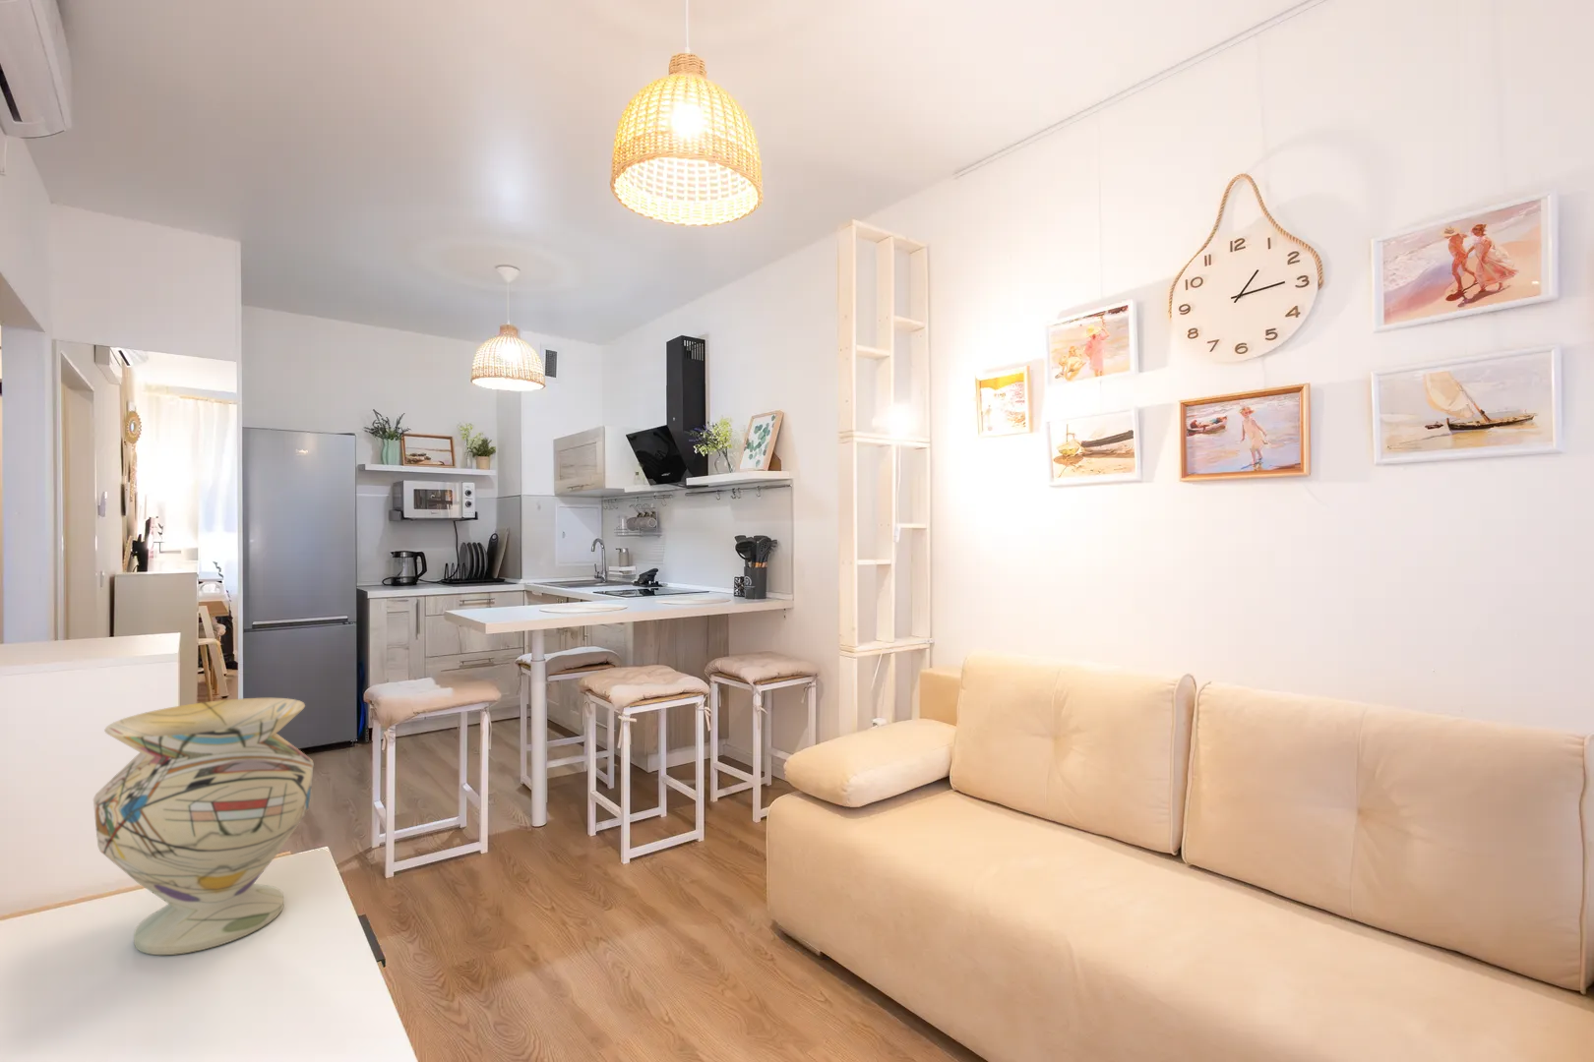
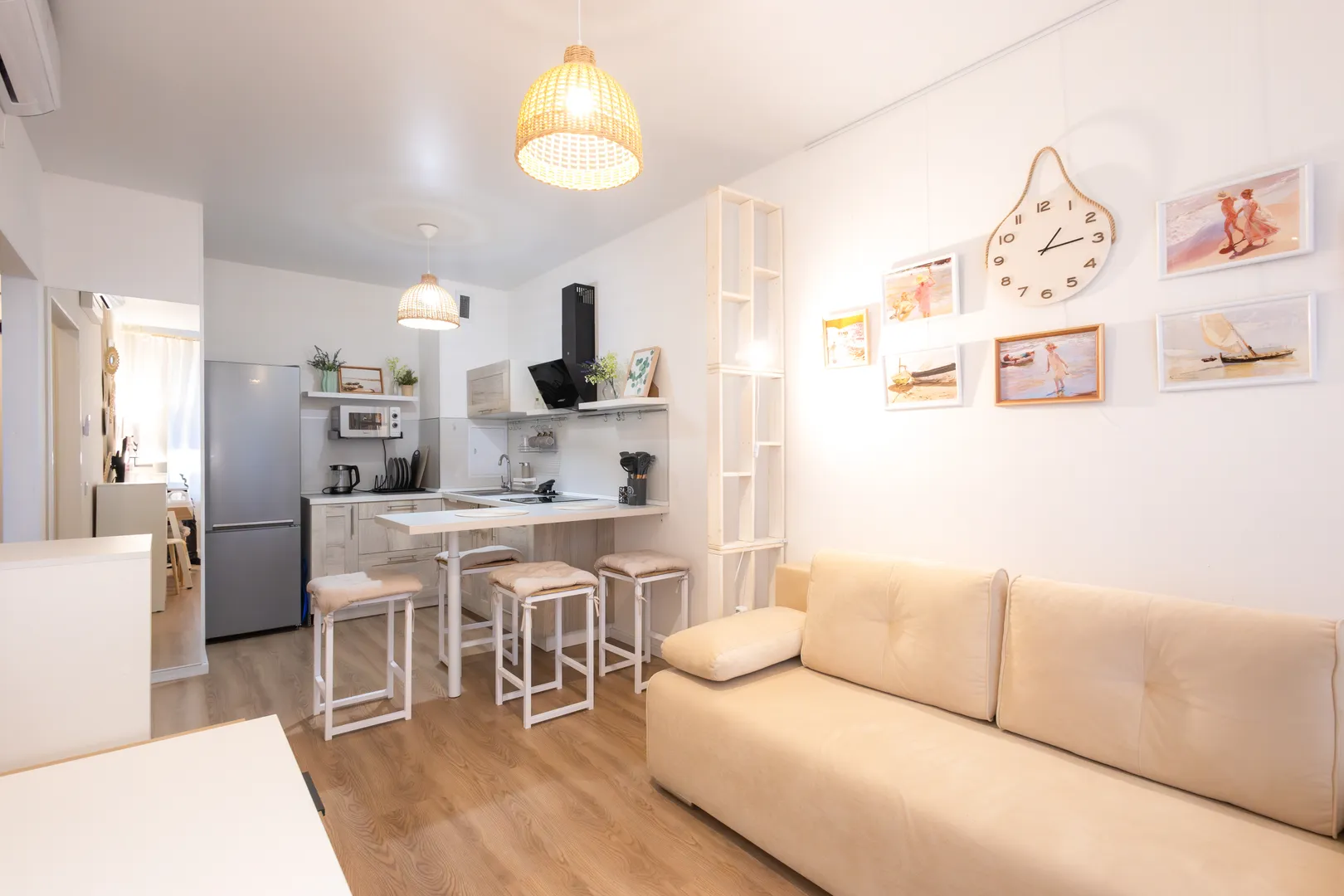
- decorative vase [93,697,314,955]
